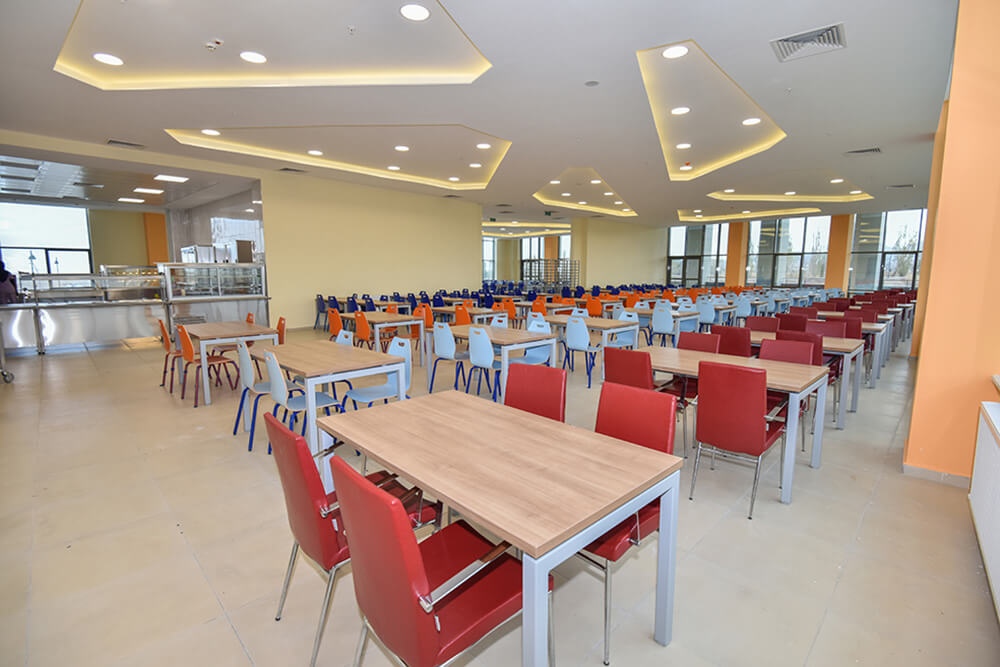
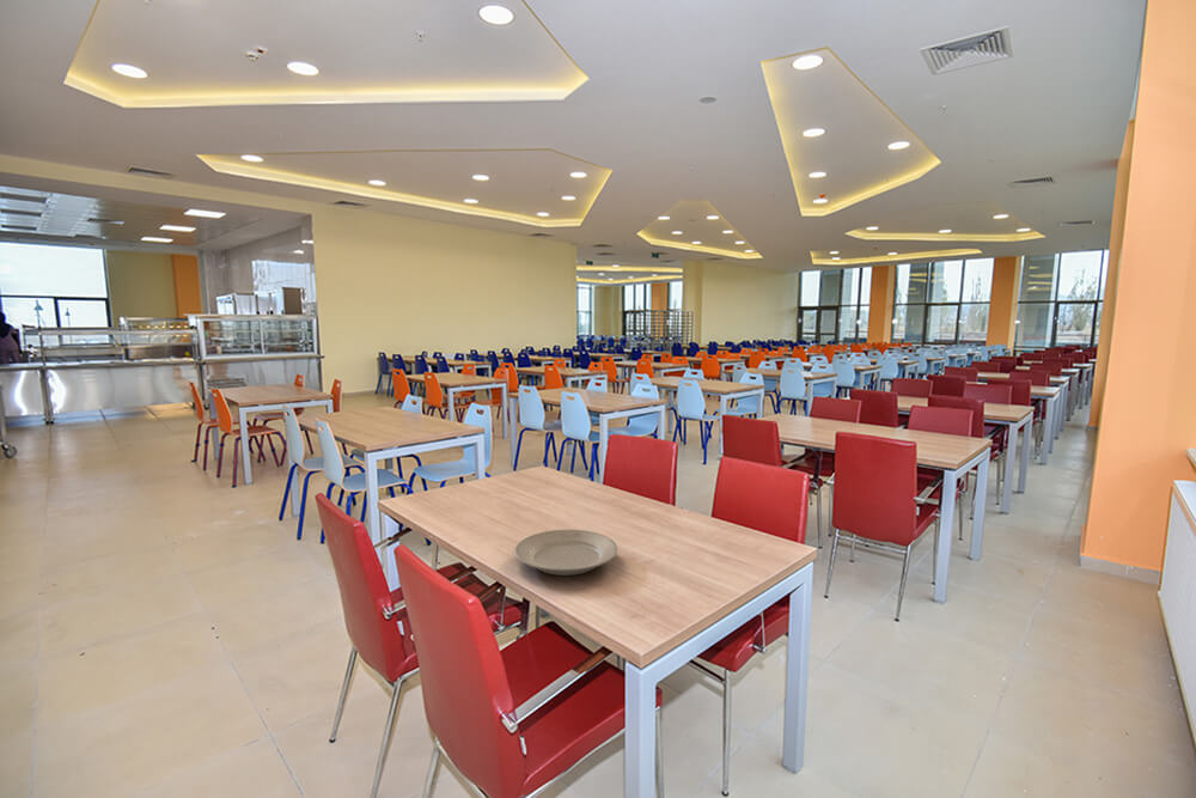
+ plate [513,529,618,577]
